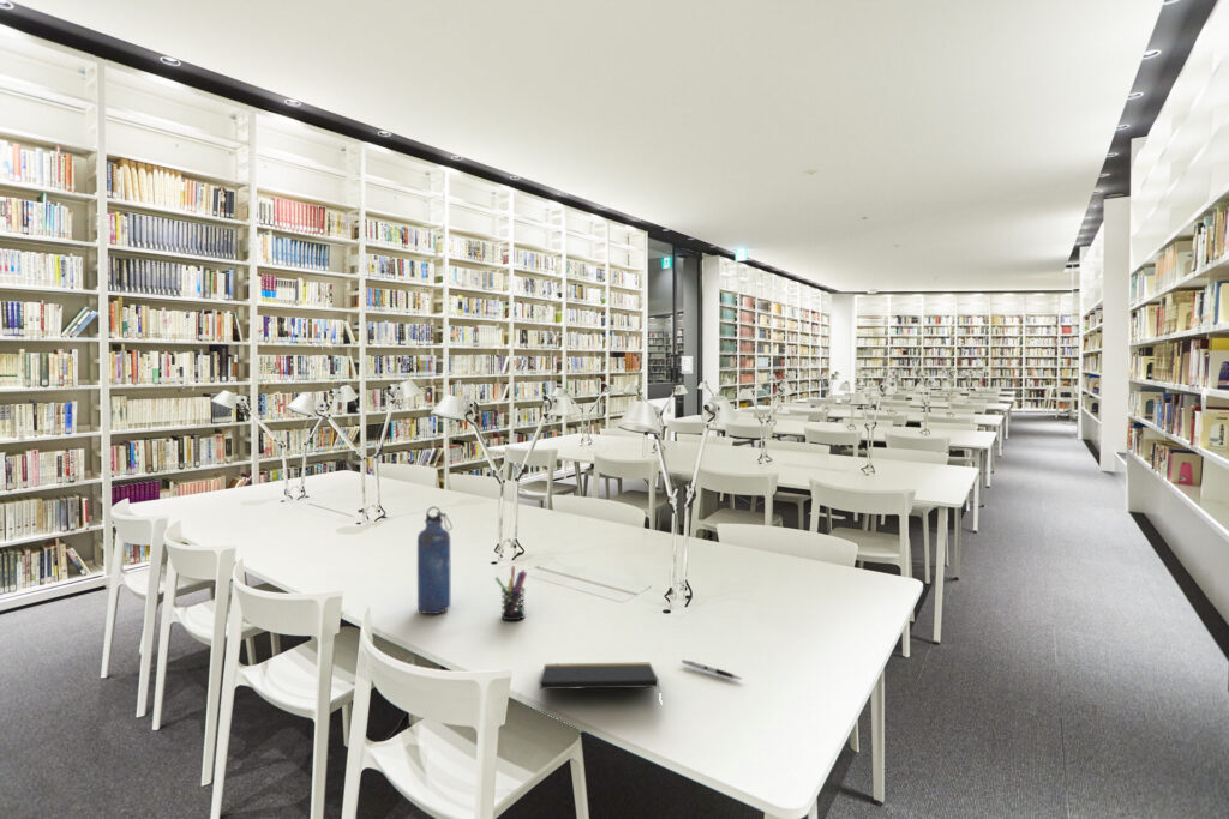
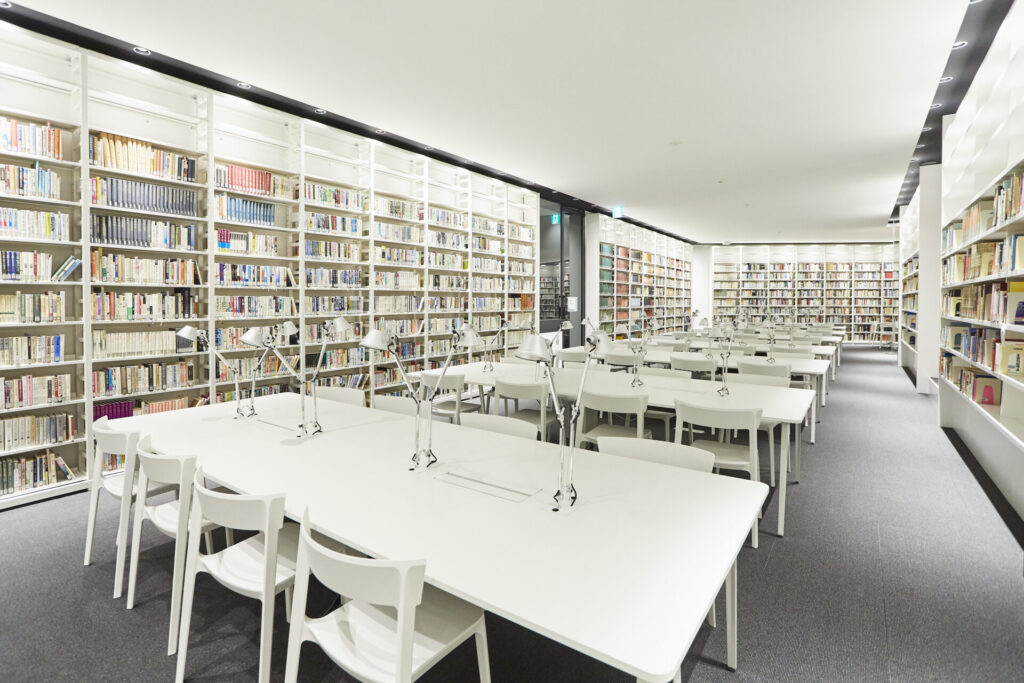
- notepad [539,662,661,692]
- pen holder [494,565,528,621]
- water bottle [416,505,454,615]
- pen [681,658,742,680]
